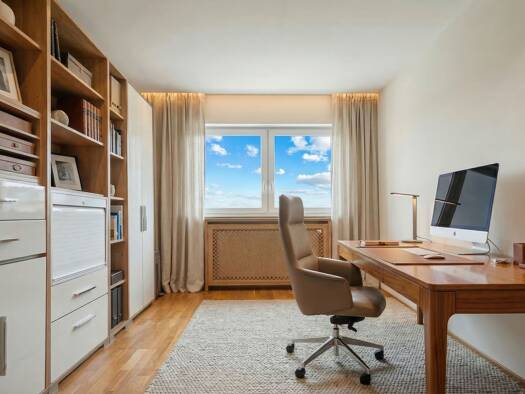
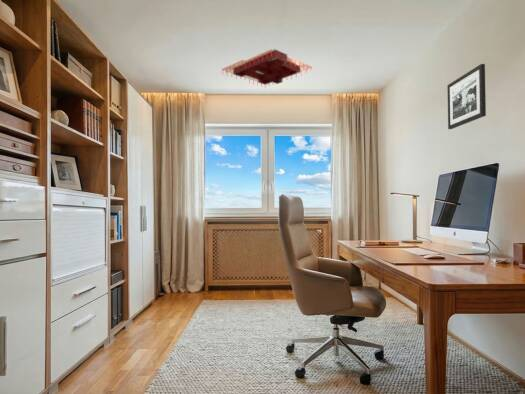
+ architectural model [221,48,313,89]
+ picture frame [446,63,487,130]
